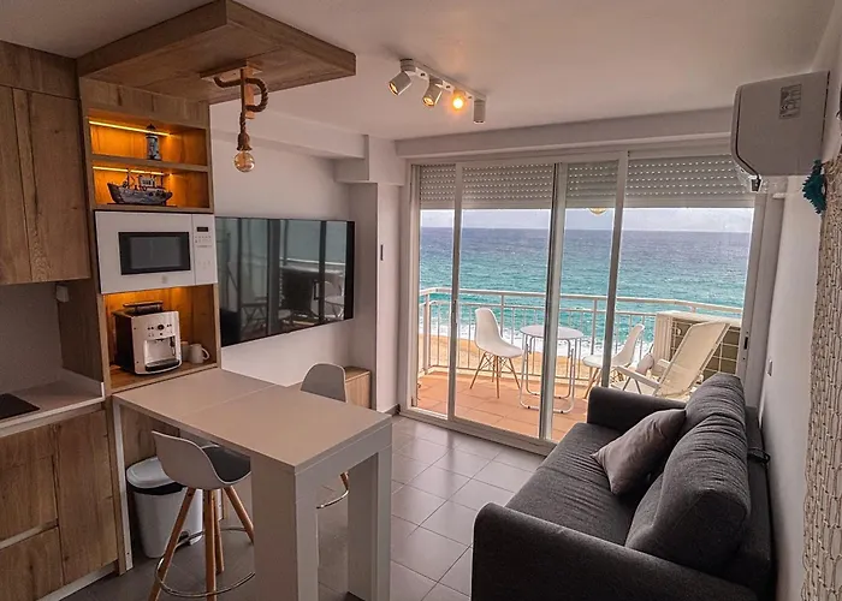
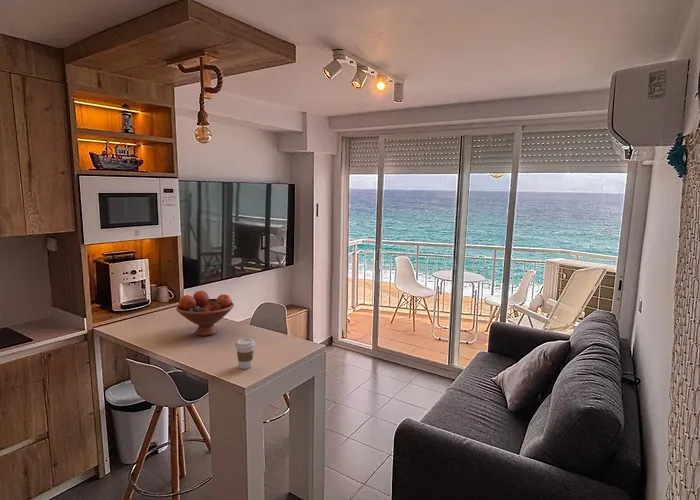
+ coffee cup [234,337,256,370]
+ fruit bowl [175,290,235,337]
